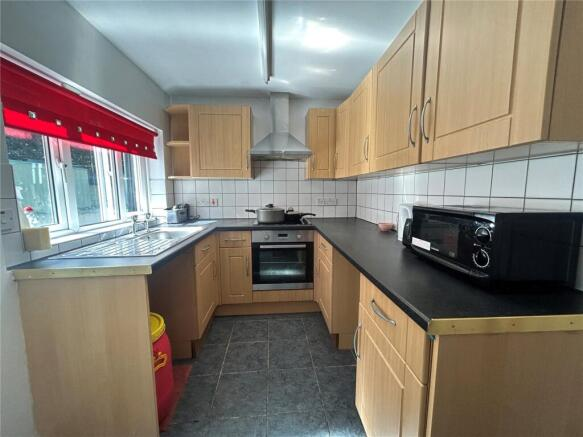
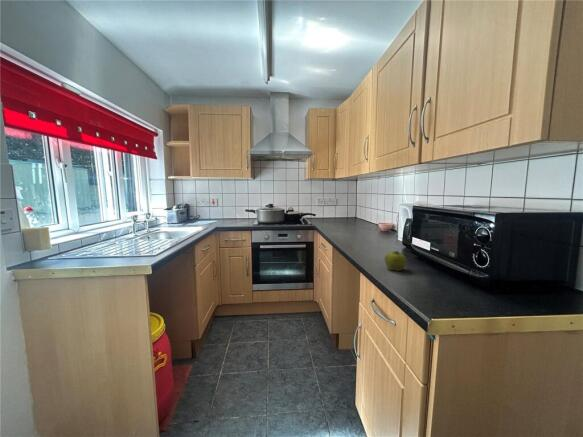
+ apple [383,250,408,272]
